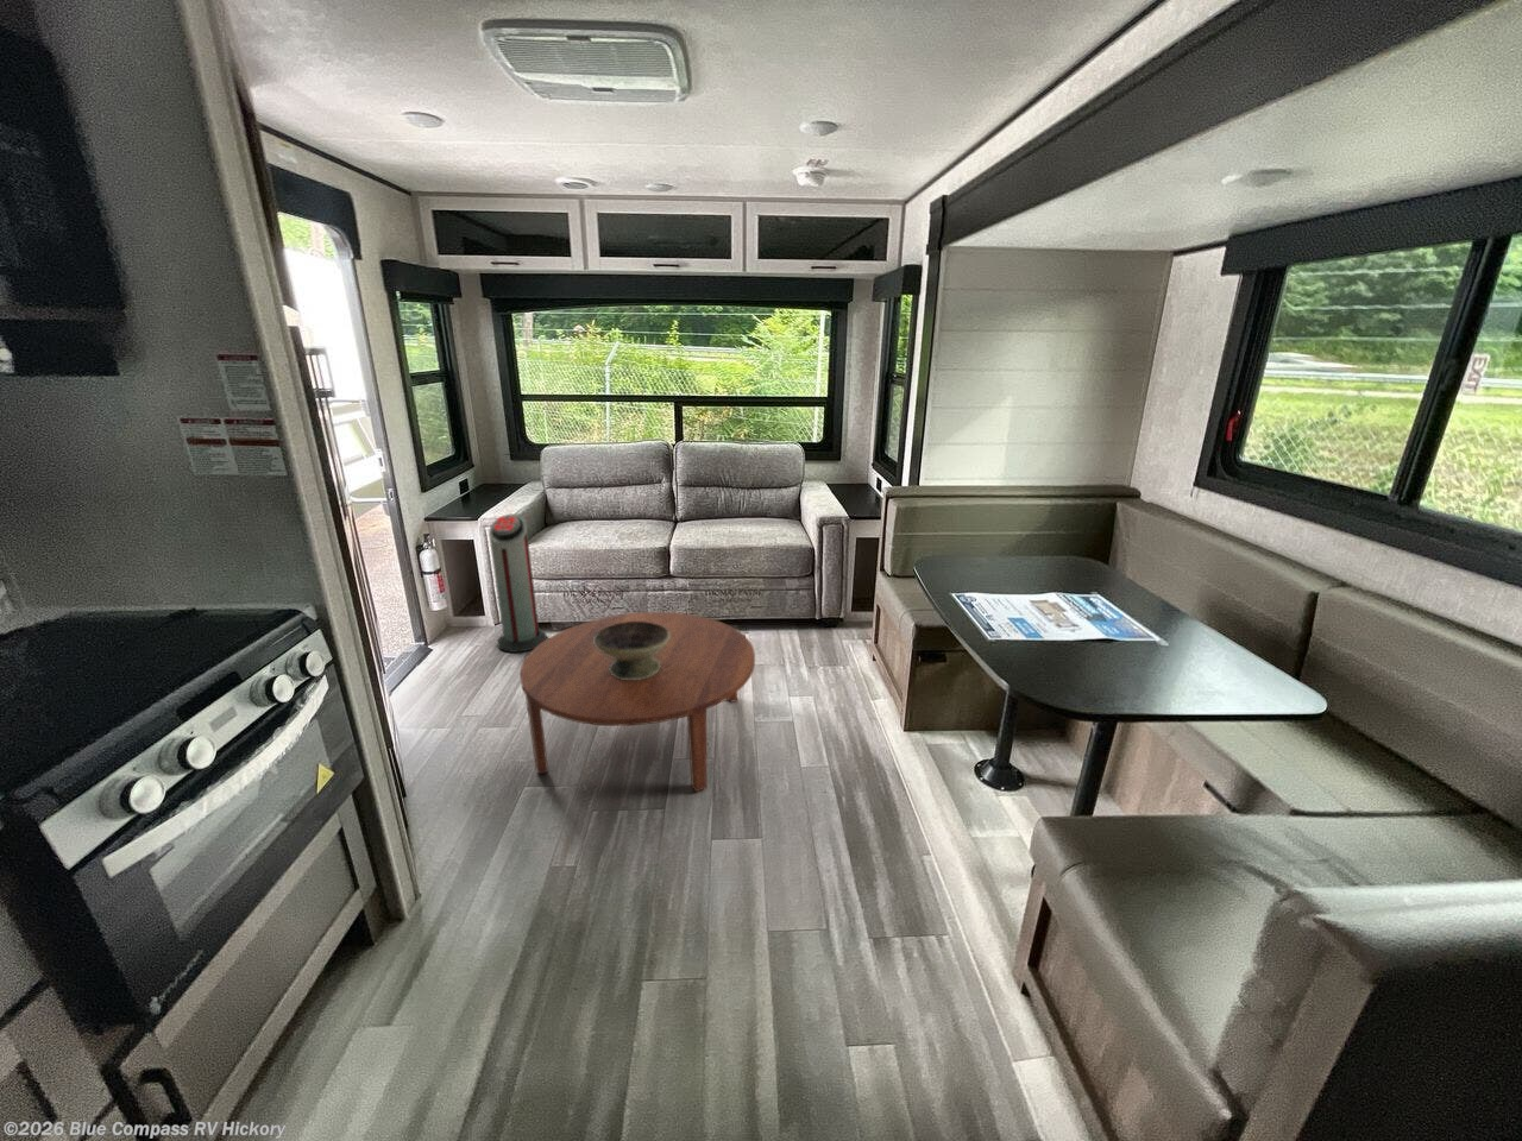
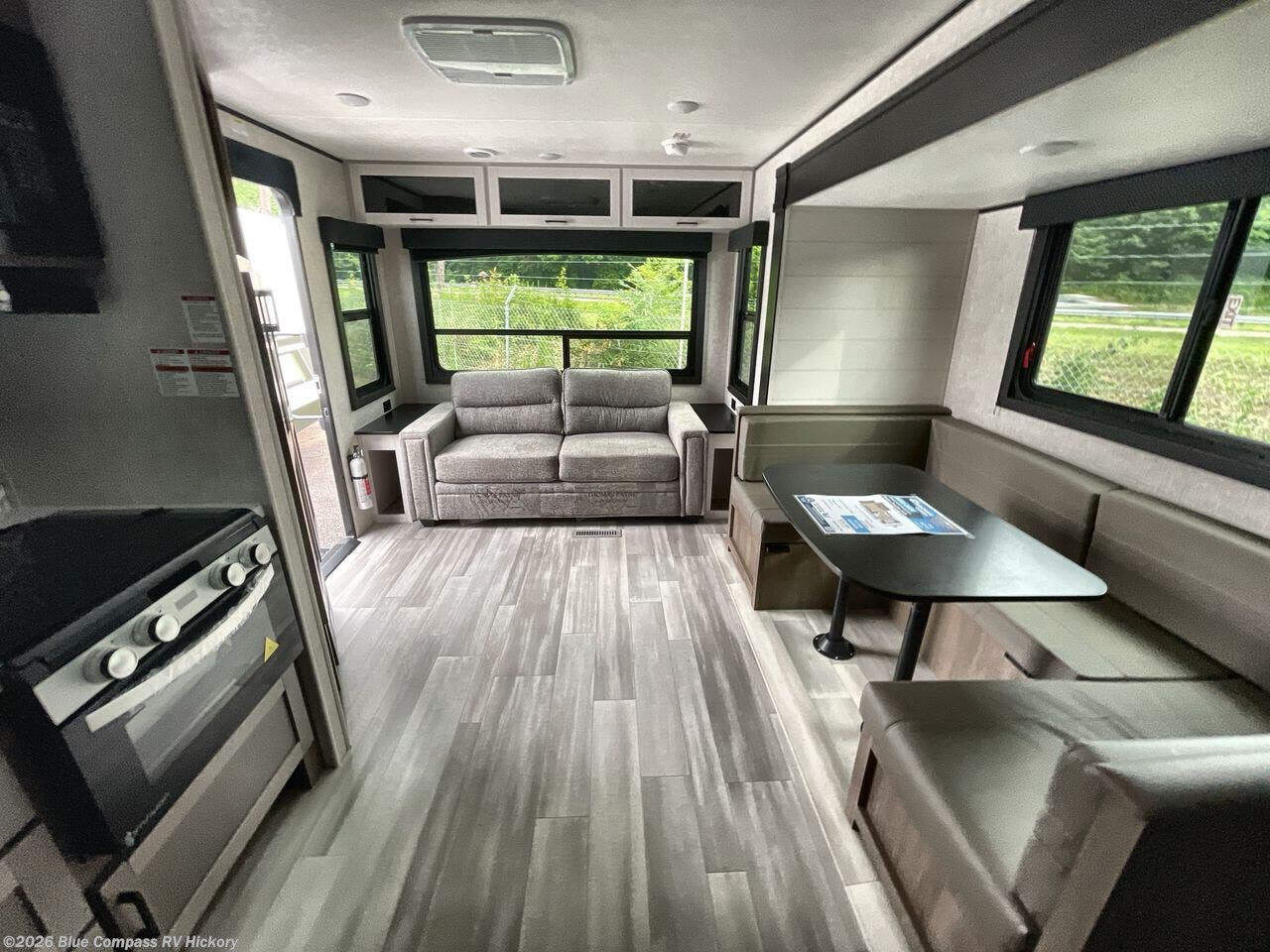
- decorative bowl [593,622,670,680]
- air purifier [488,512,548,653]
- coffee table [520,611,756,792]
